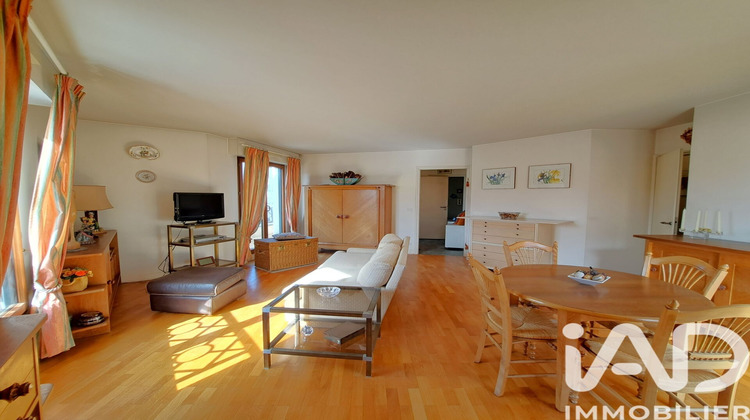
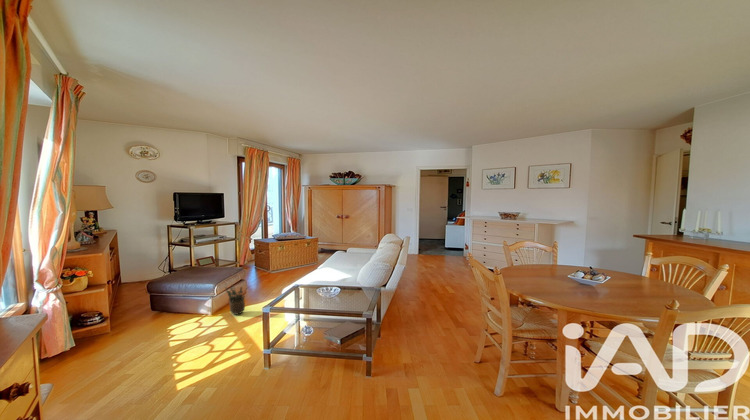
+ potted plant [224,283,249,316]
